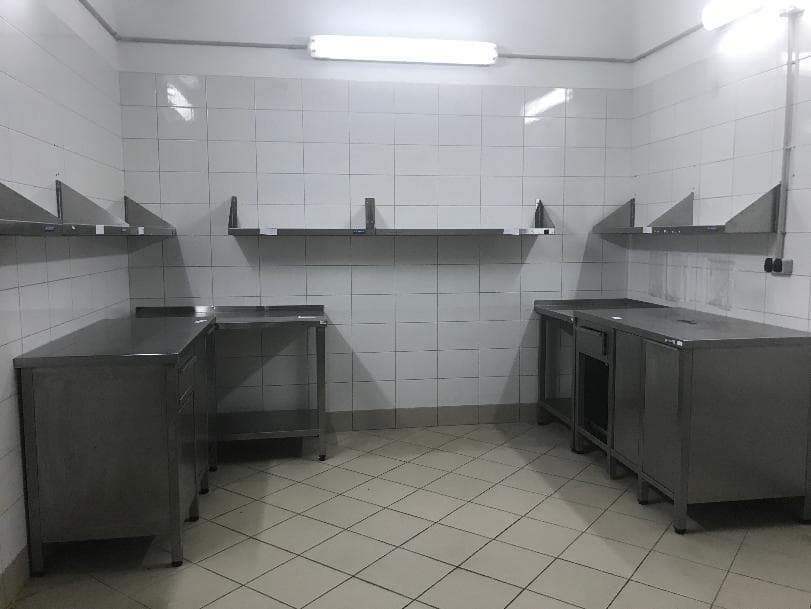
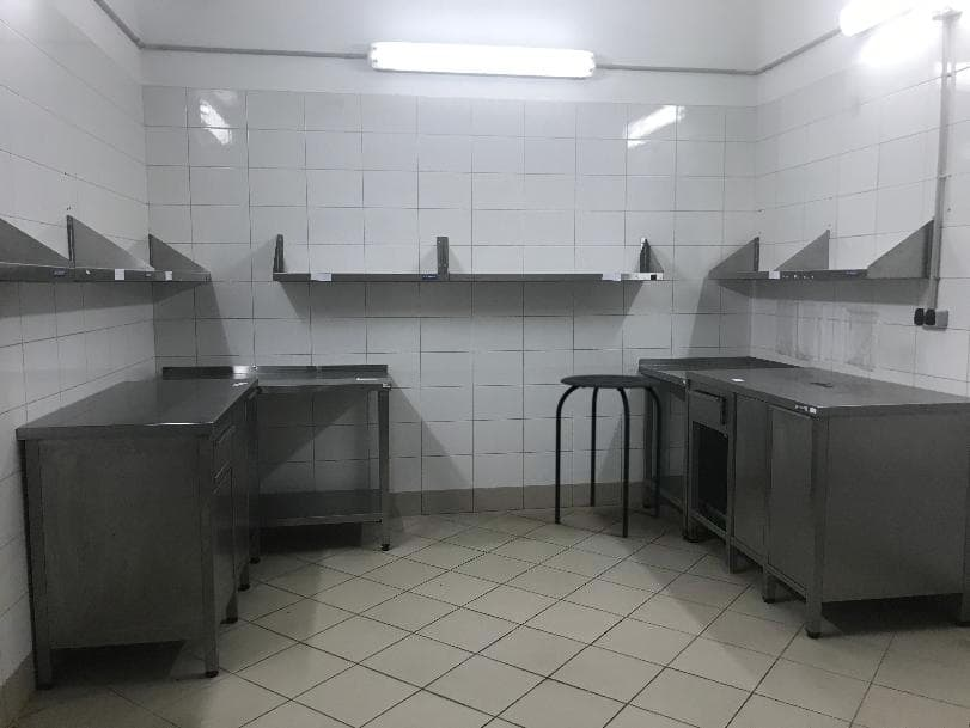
+ stool [554,373,664,537]
